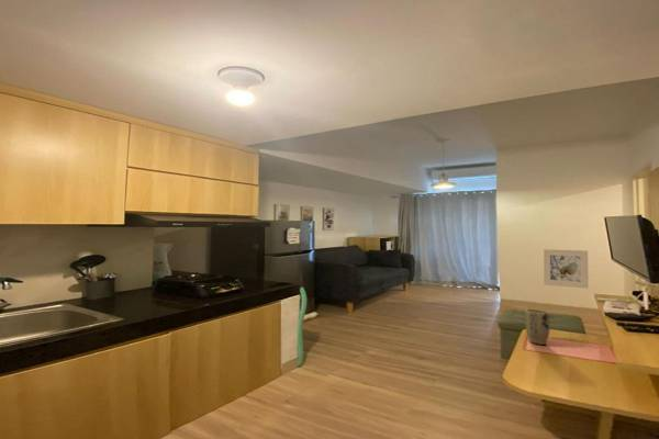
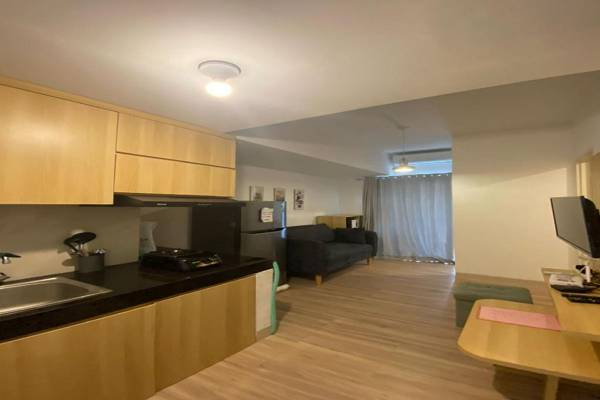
- plant pot [524,308,551,346]
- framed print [543,248,589,290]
